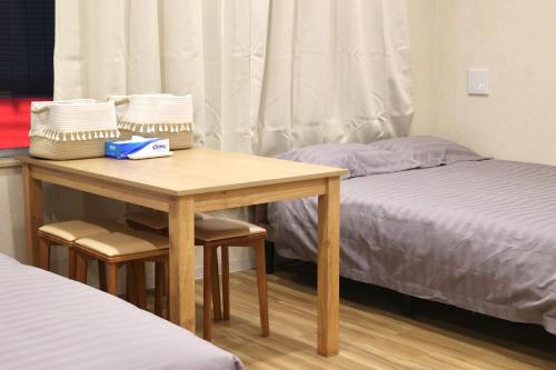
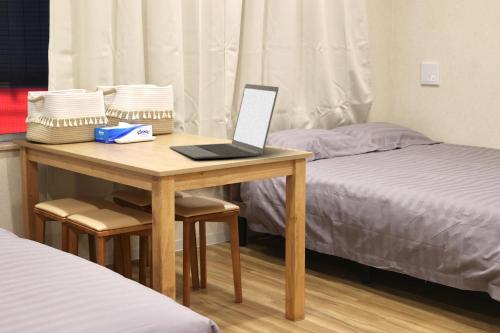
+ laptop [168,83,279,160]
